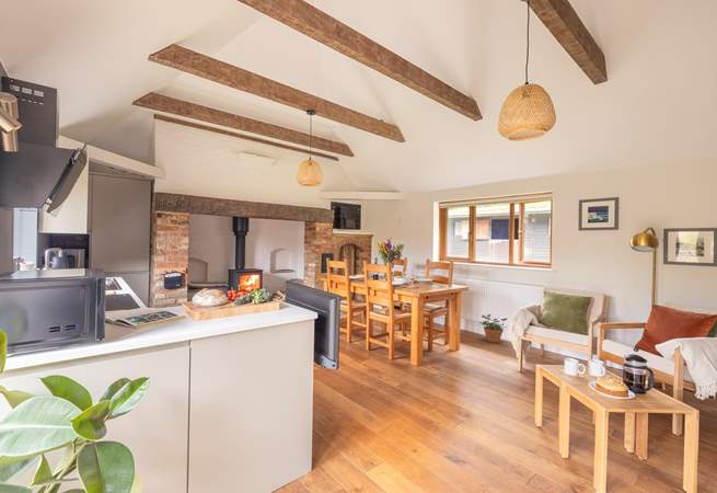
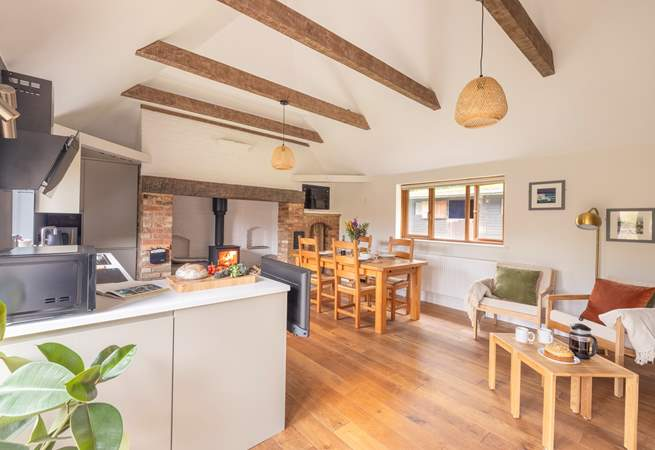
- potted plant [478,313,509,344]
